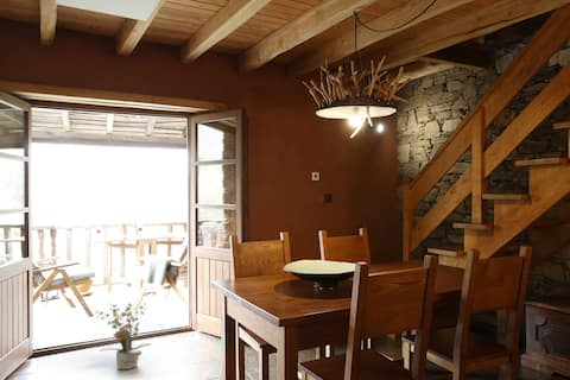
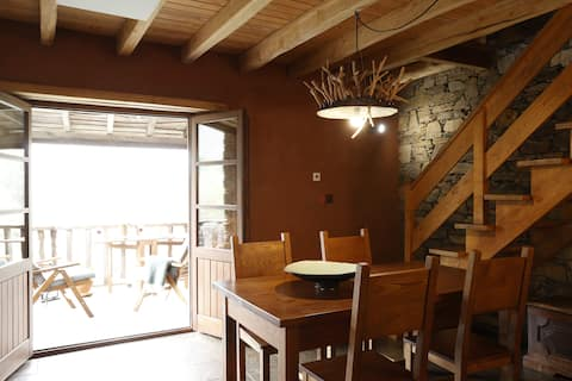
- potted plant [94,302,152,370]
